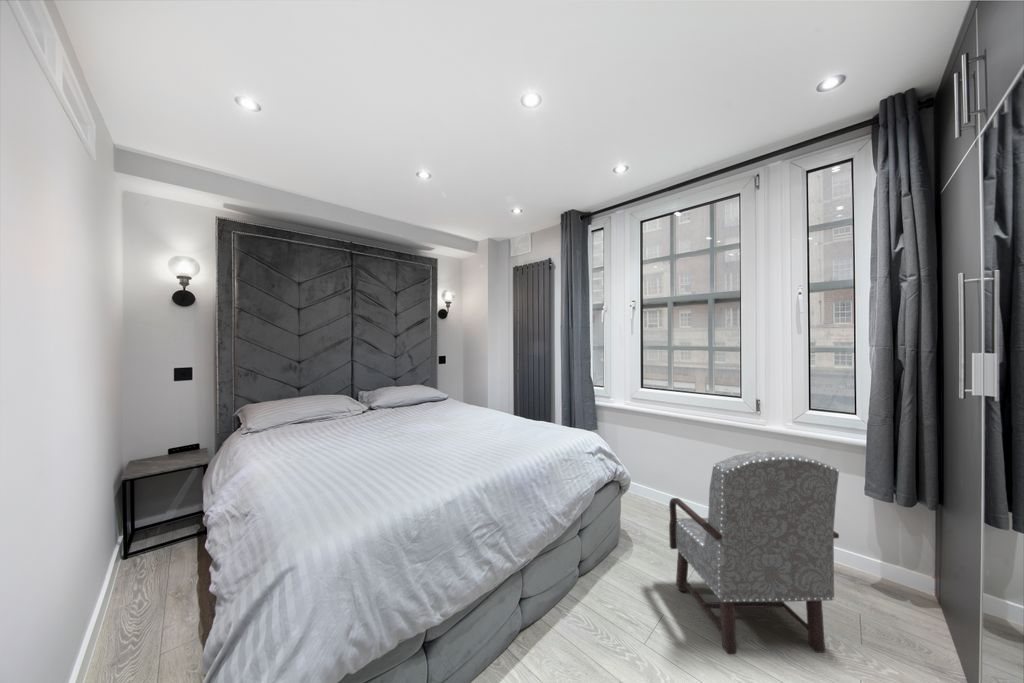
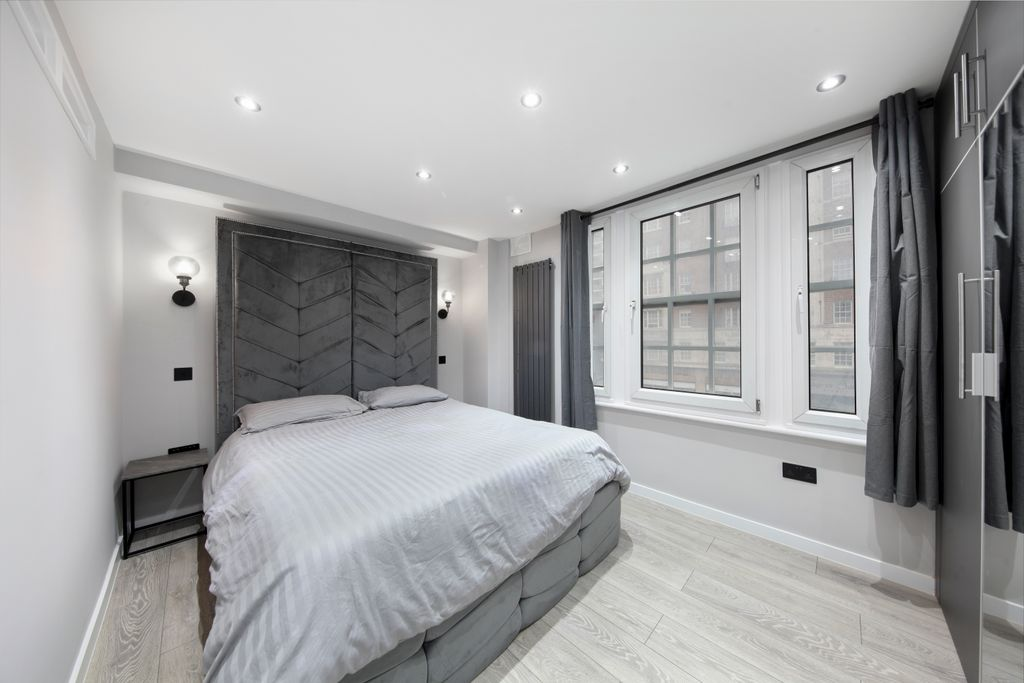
- armchair [668,450,840,655]
